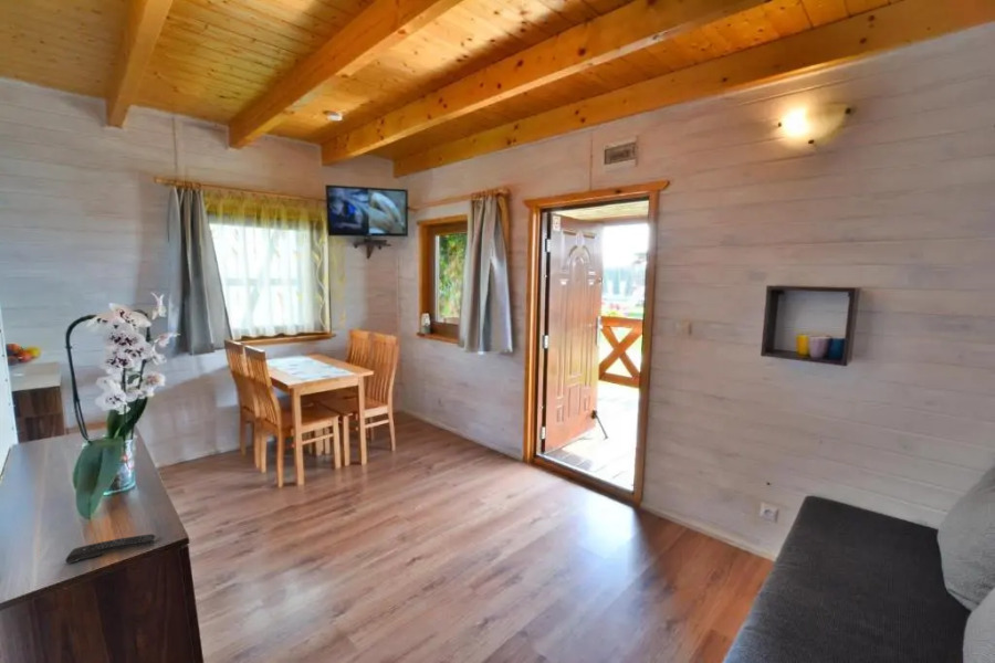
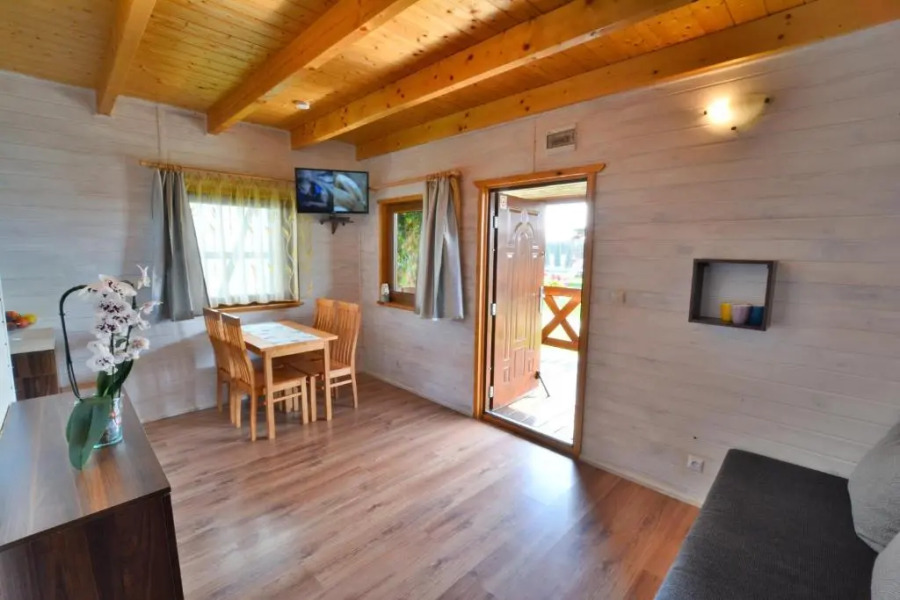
- remote control [64,533,159,565]
